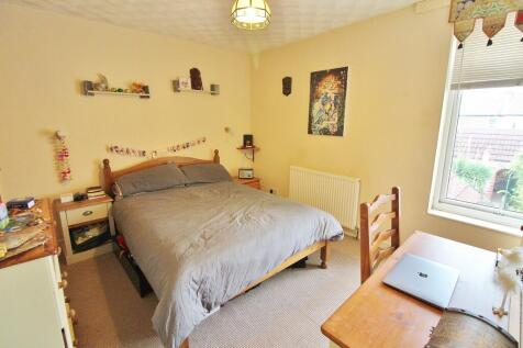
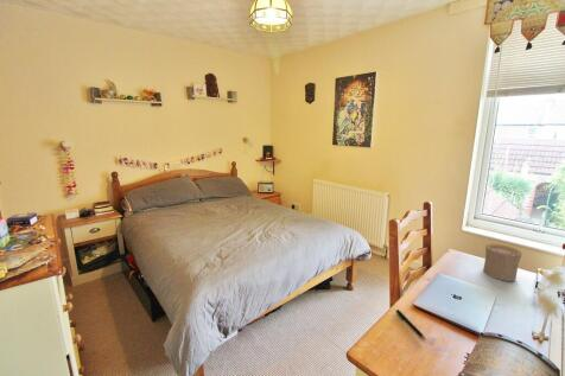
+ pen [395,308,426,342]
+ cup [482,243,523,282]
